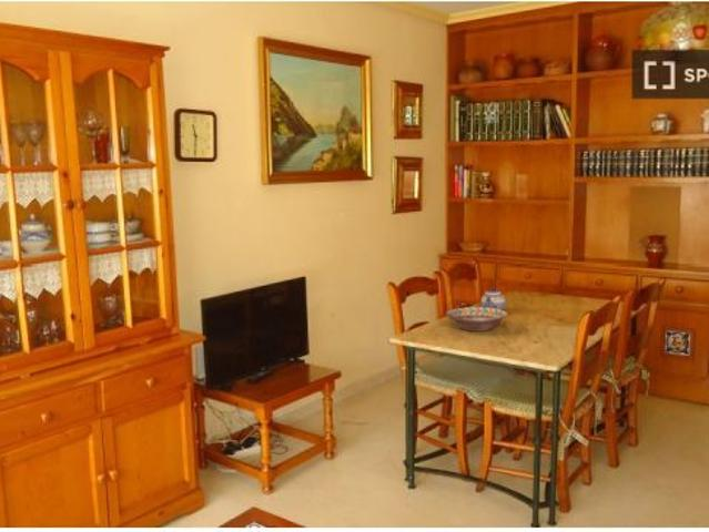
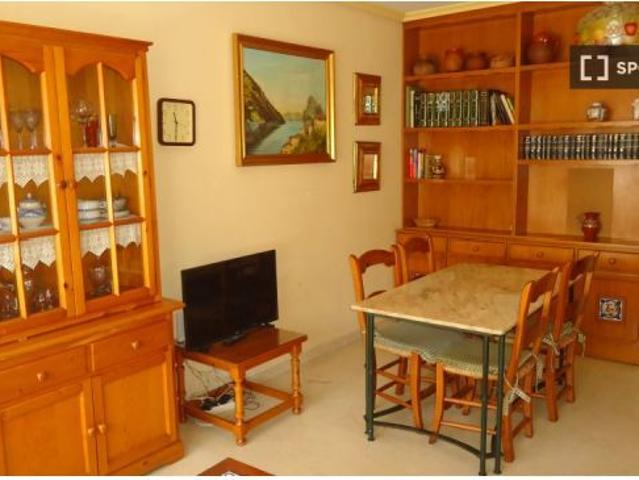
- decorative bowl [444,306,509,332]
- teapot [479,287,507,310]
